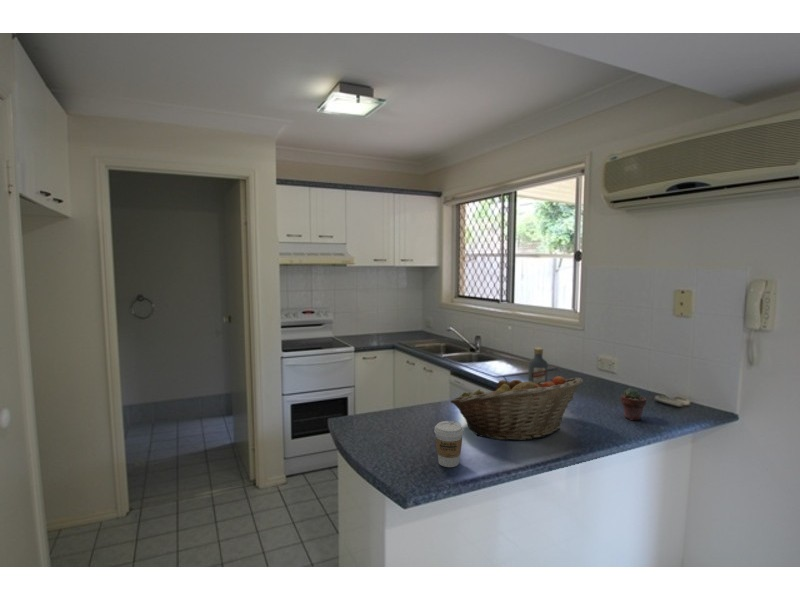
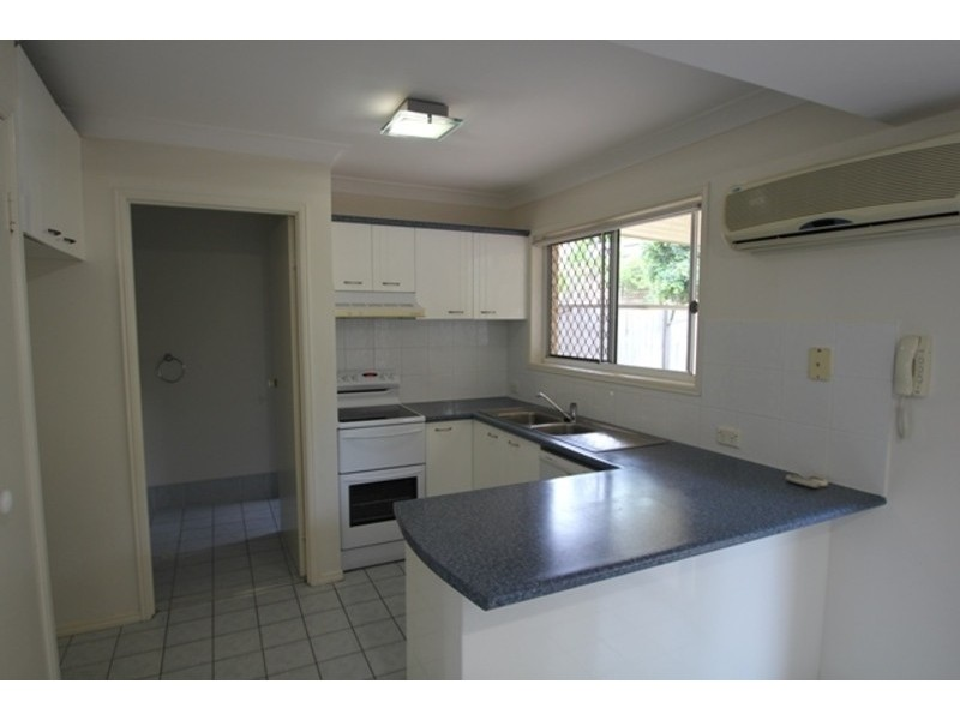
- vodka [527,347,549,383]
- coffee cup [433,420,464,468]
- fruit basket [450,375,584,441]
- potted succulent [620,387,647,421]
